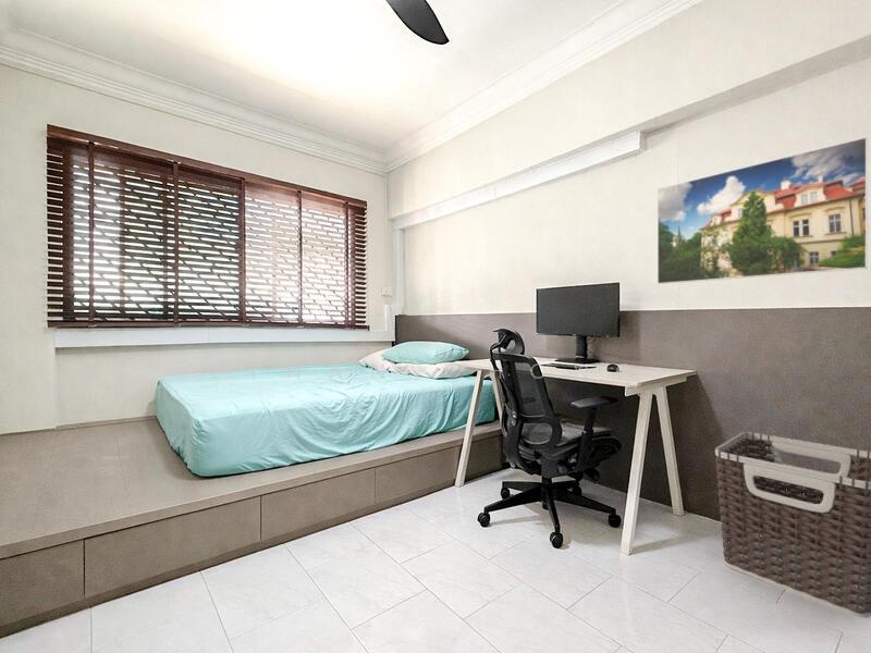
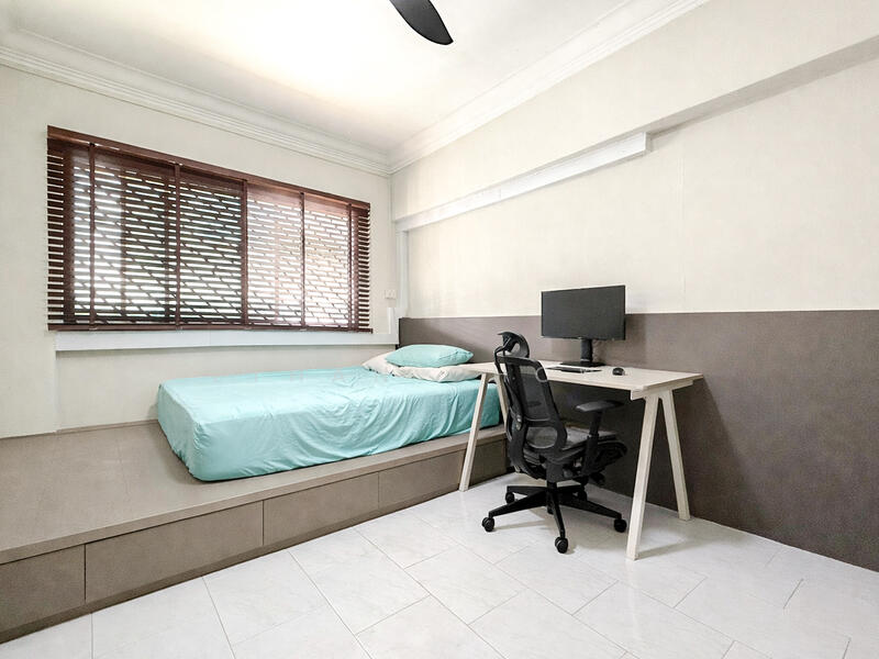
- clothes hamper [713,431,871,619]
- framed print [657,136,869,285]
